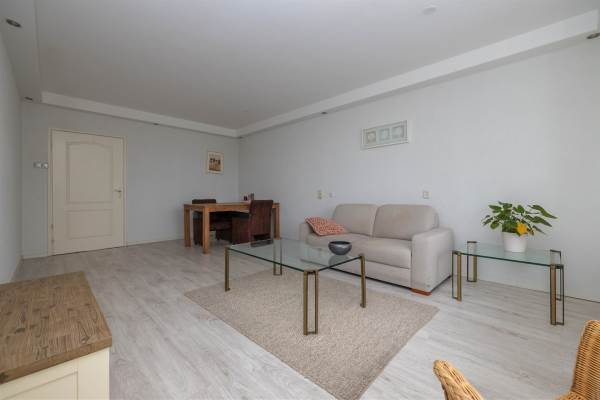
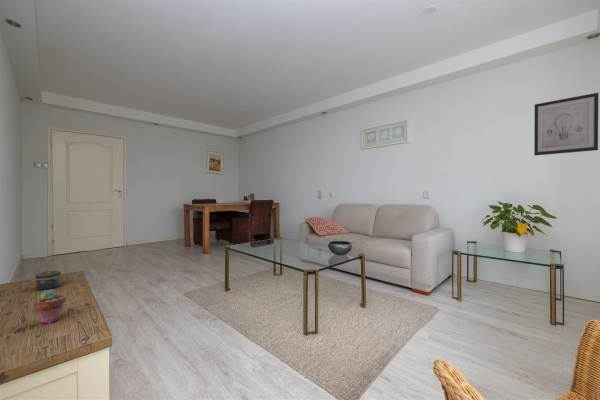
+ potted succulent [33,289,67,325]
+ jar [34,269,62,291]
+ wall art [533,92,599,156]
